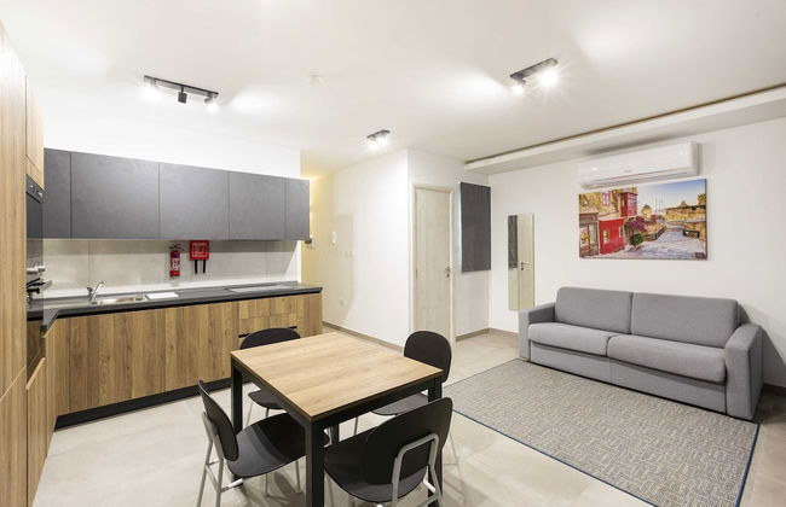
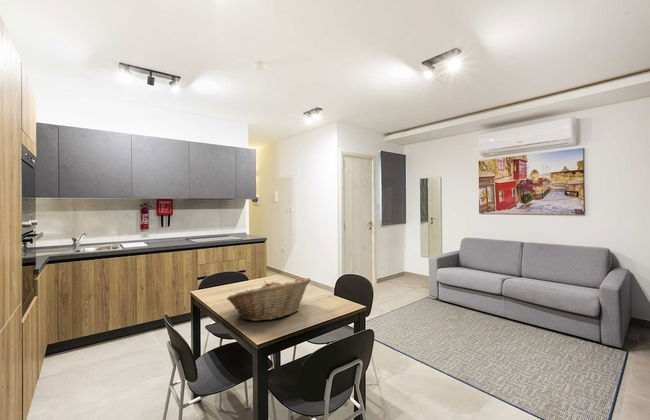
+ fruit basket [226,277,312,322]
